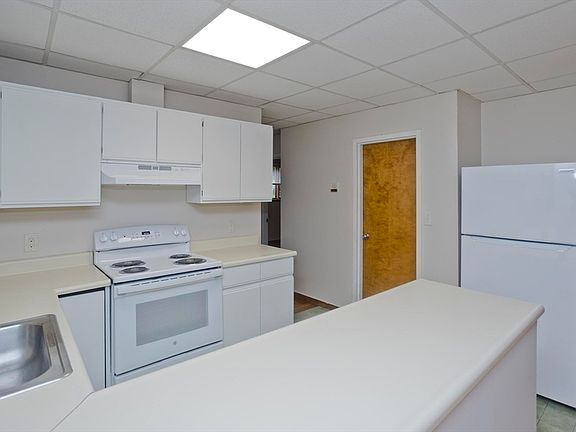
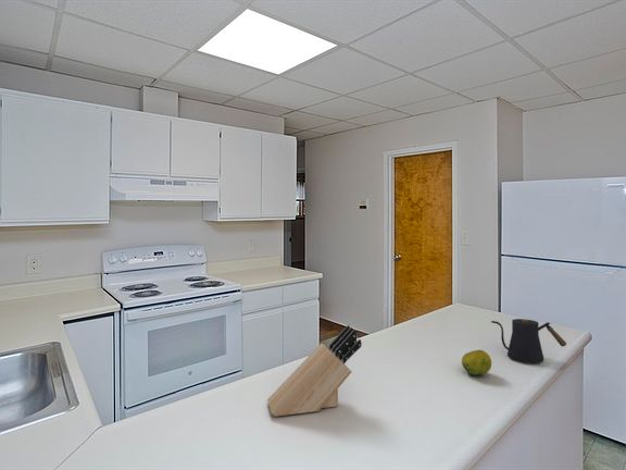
+ knife block [266,324,363,418]
+ fruit [461,349,492,376]
+ kettle [490,318,567,364]
